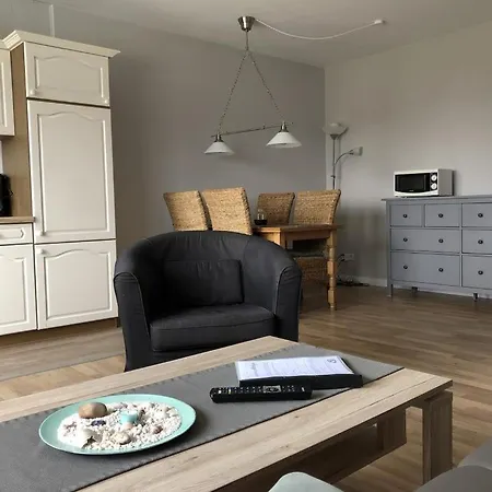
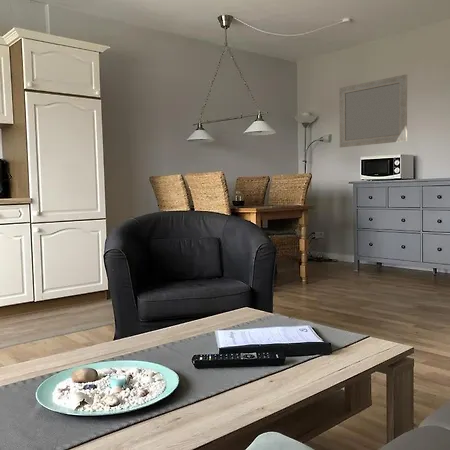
+ home mirror [338,73,408,148]
